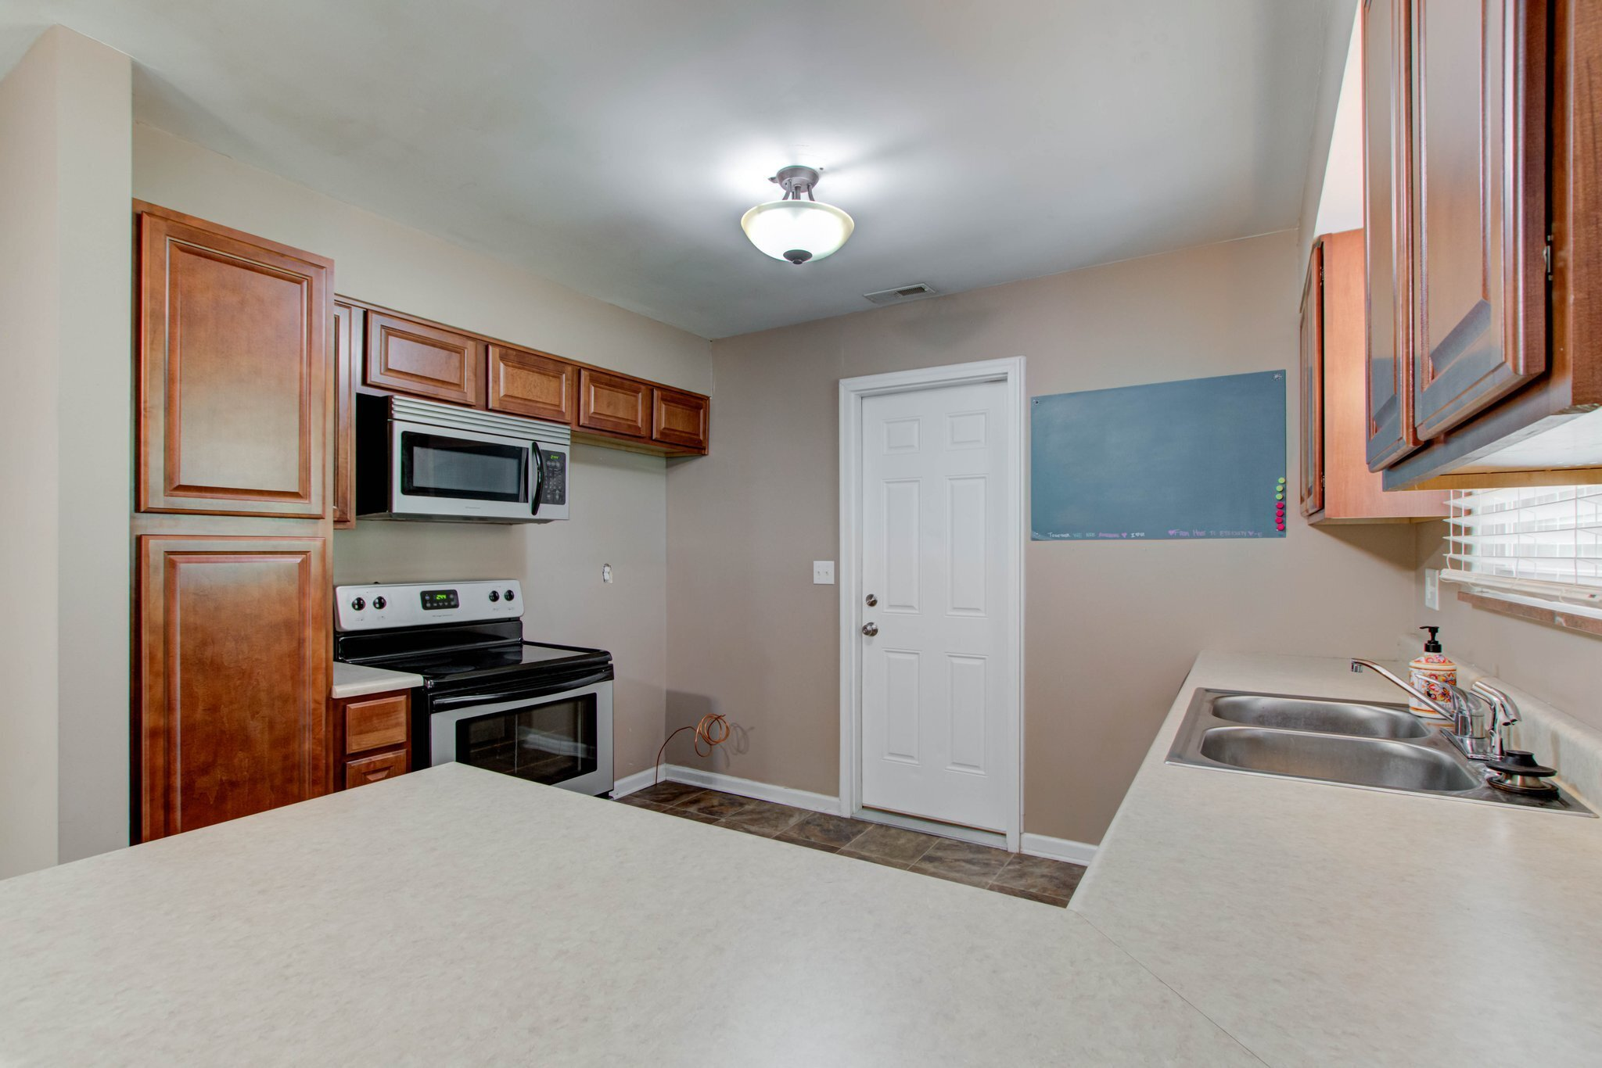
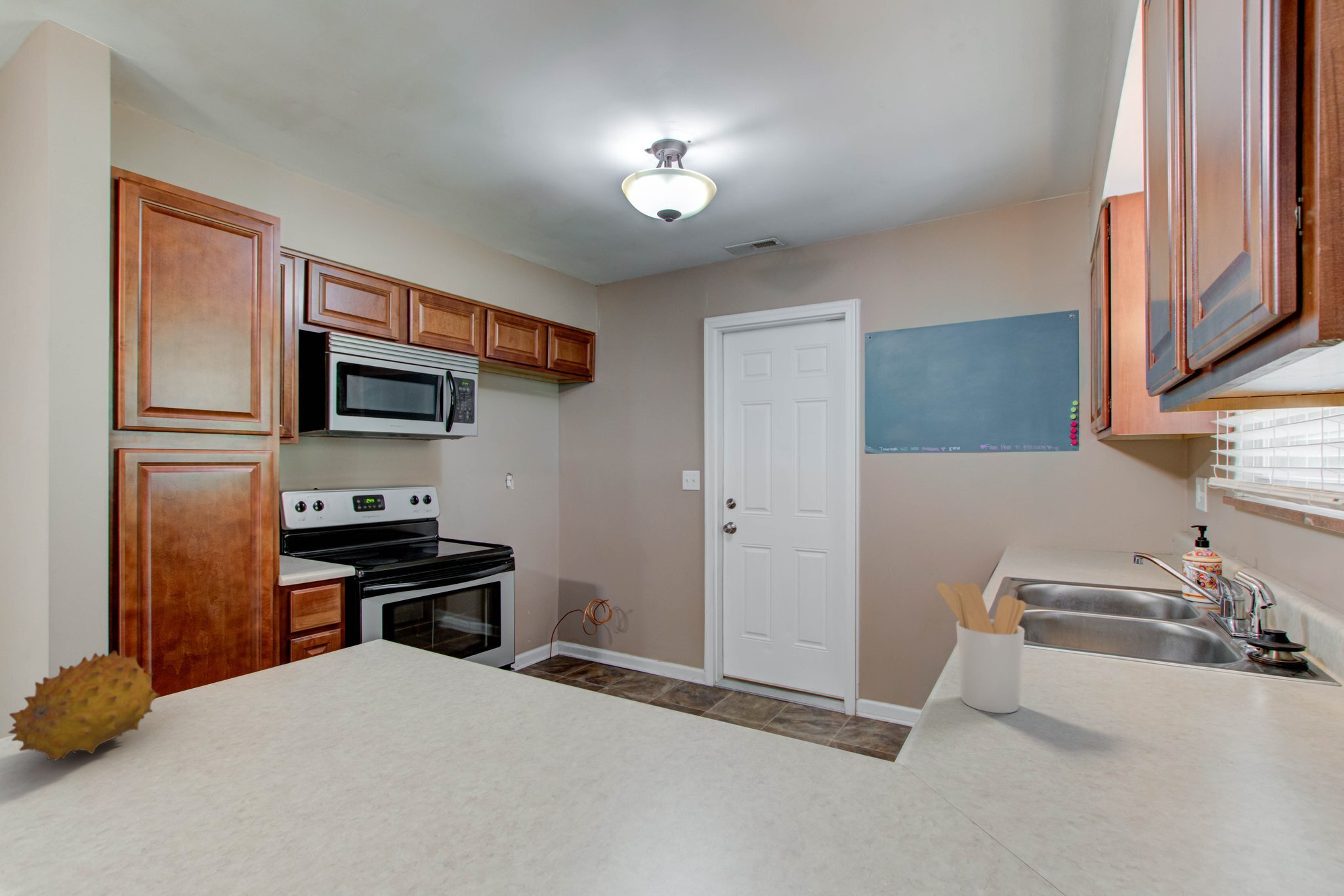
+ fruit [7,650,161,762]
+ utensil holder [936,581,1027,714]
